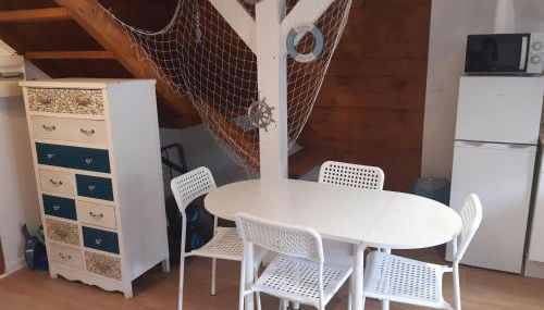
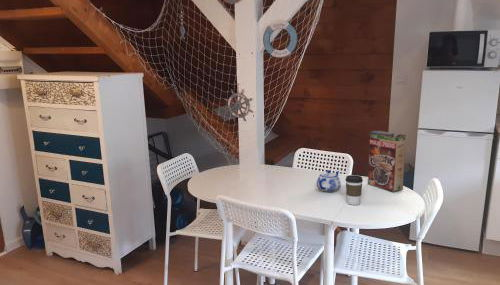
+ coffee cup [345,174,364,206]
+ cereal box [367,129,407,193]
+ teapot [316,169,342,193]
